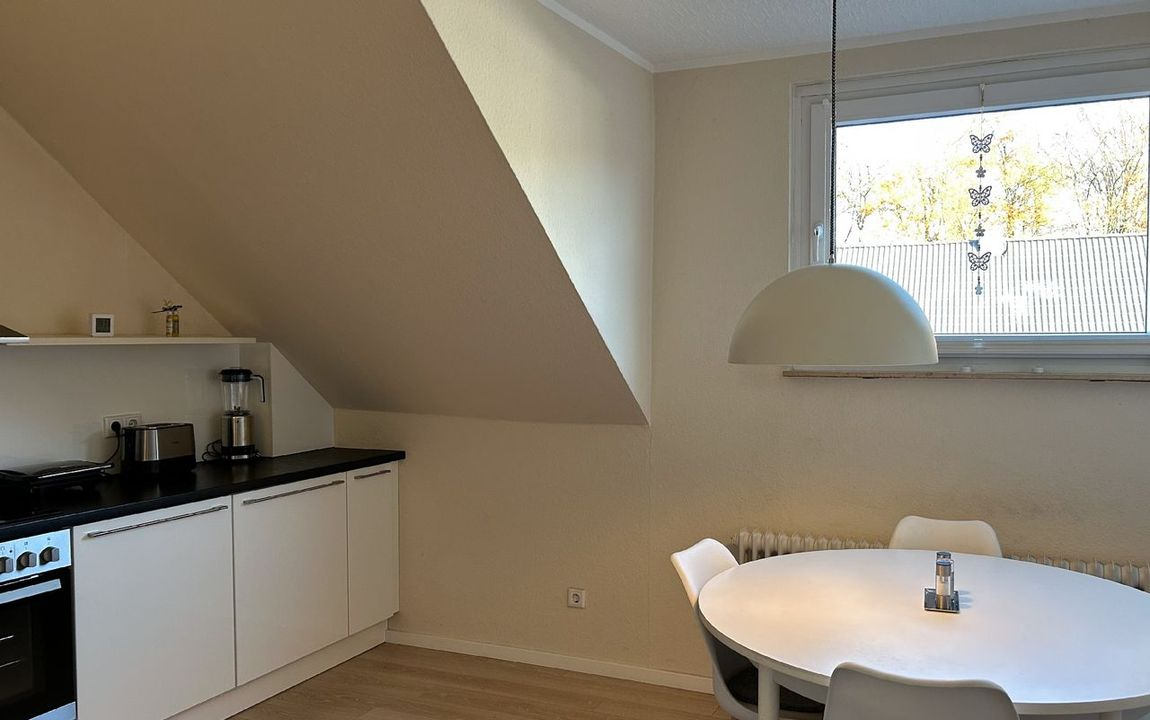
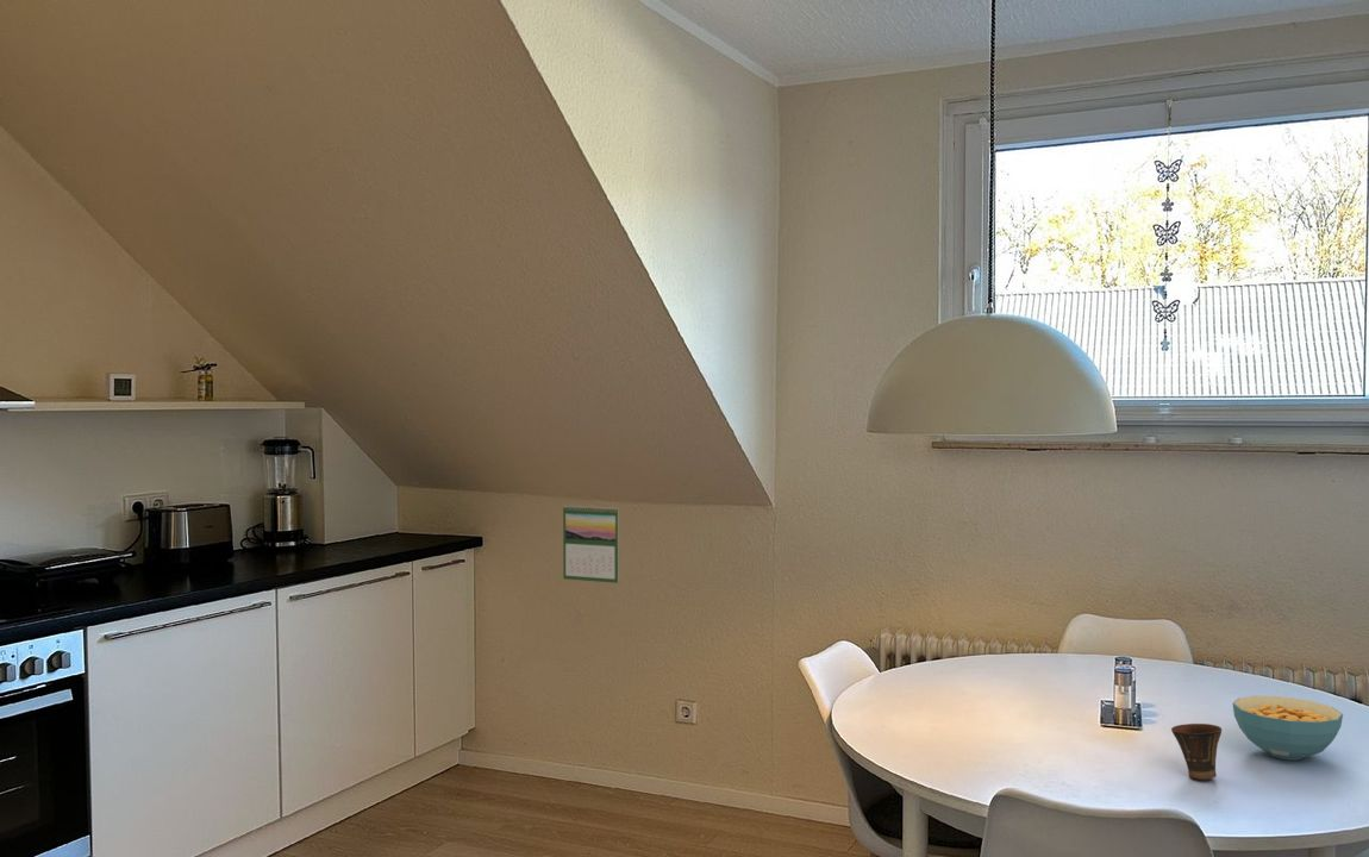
+ cereal bowl [1232,695,1344,762]
+ cup [1170,722,1223,781]
+ calendar [562,503,620,584]
